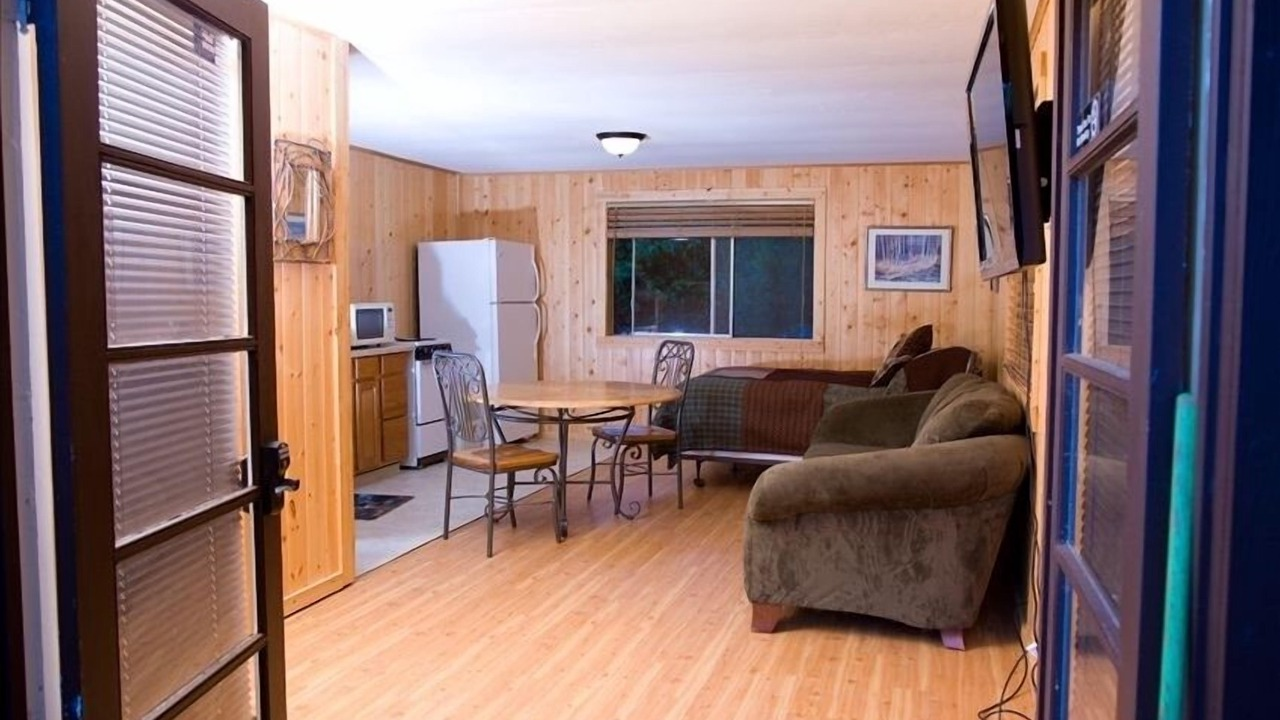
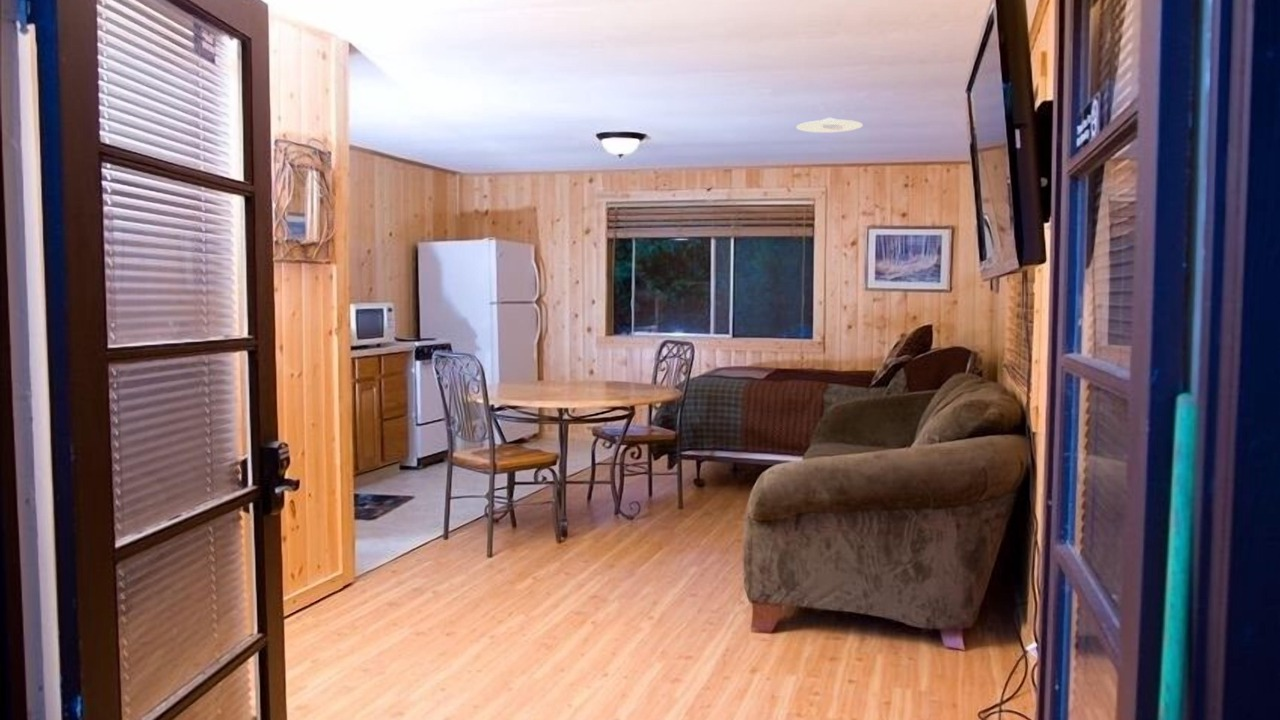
+ recessed light [795,116,864,134]
